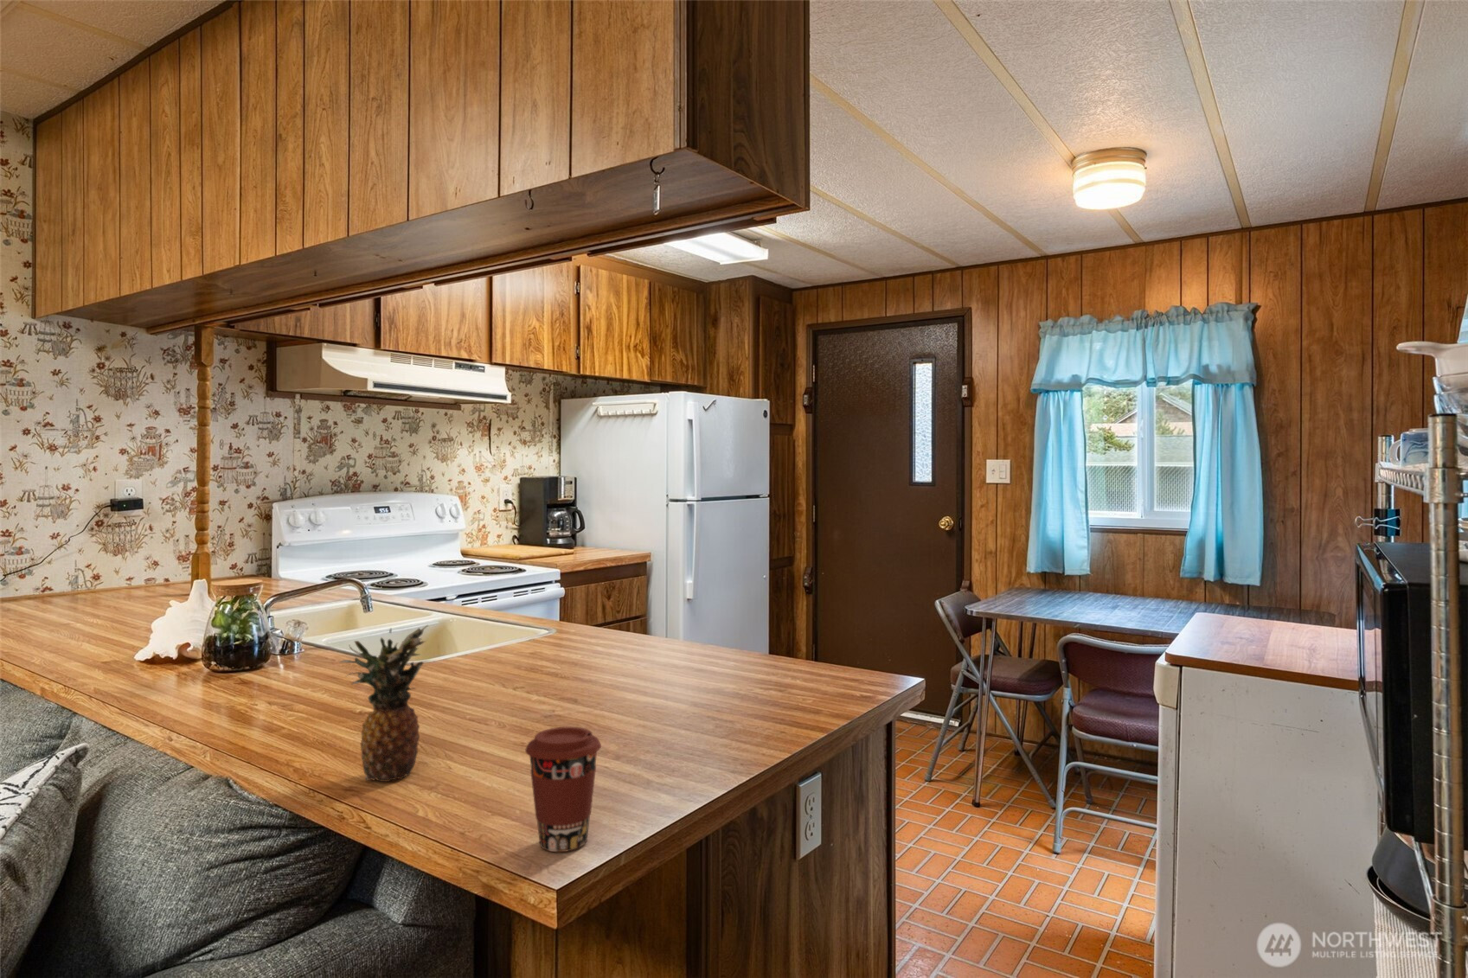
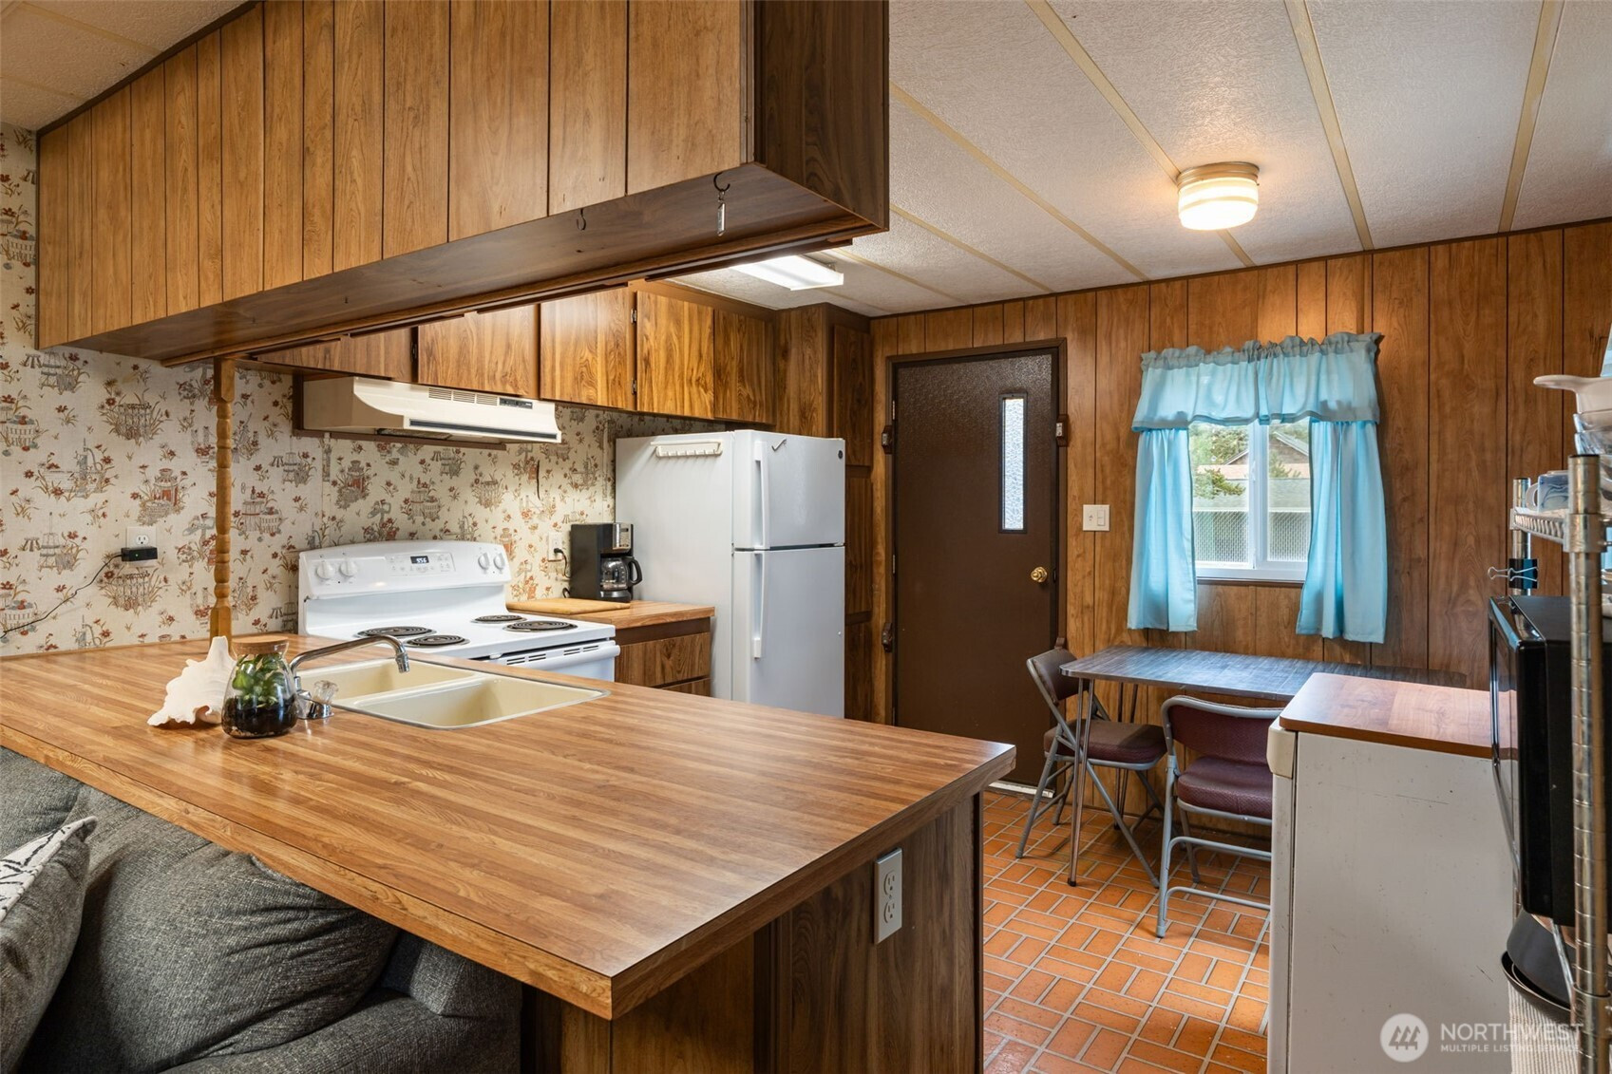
- fruit [338,623,429,783]
- coffee cup [524,726,602,852]
